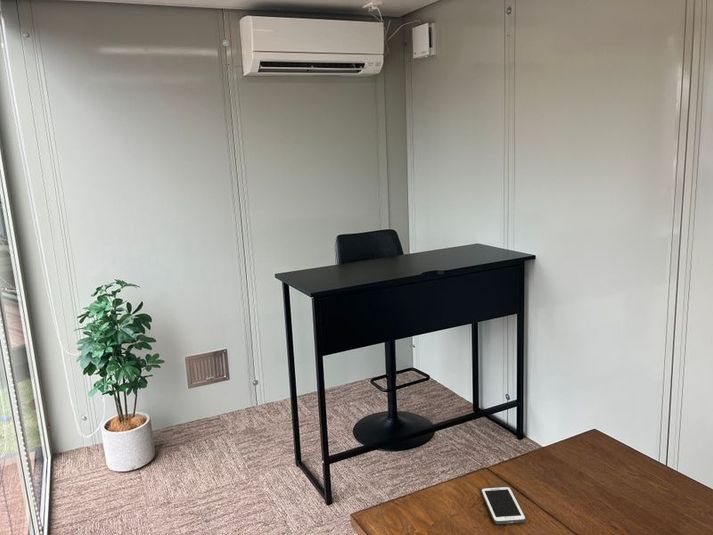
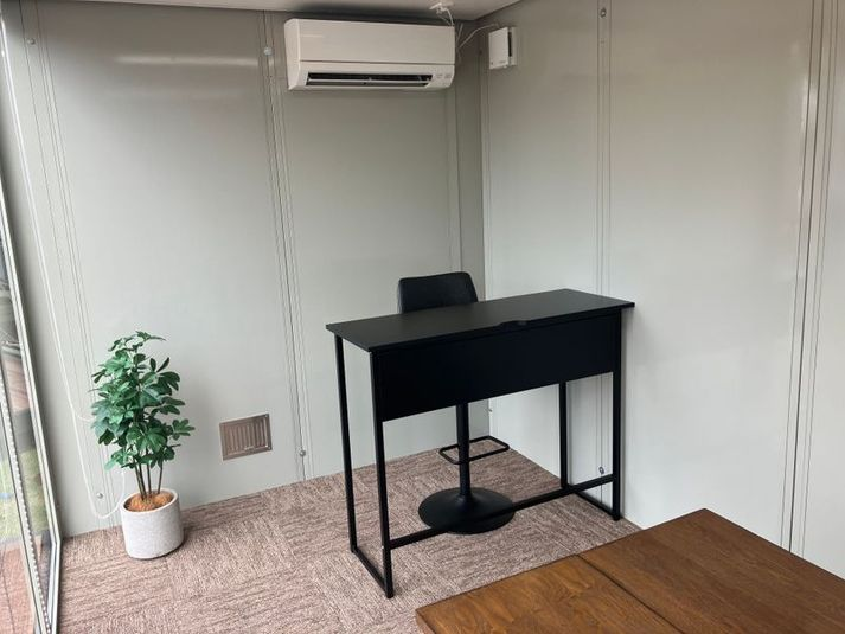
- cell phone [480,485,527,525]
